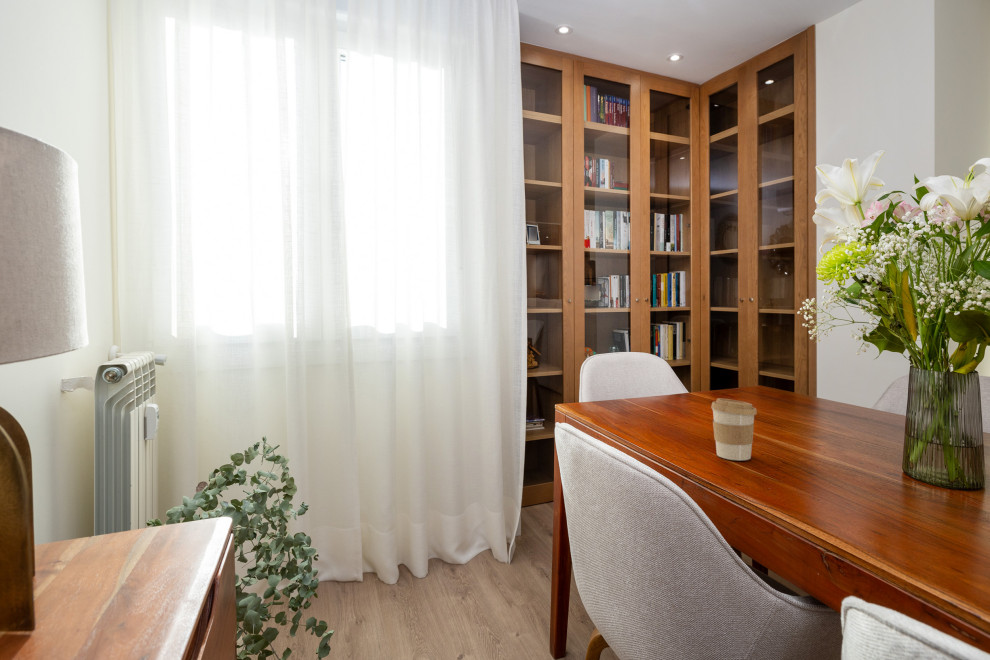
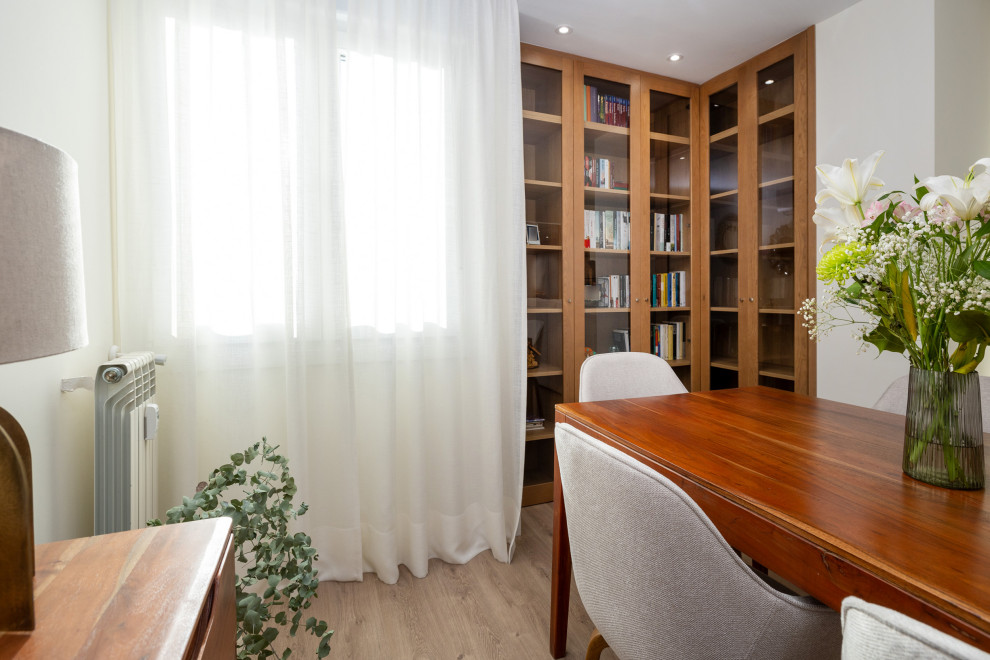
- coffee cup [710,397,758,461]
